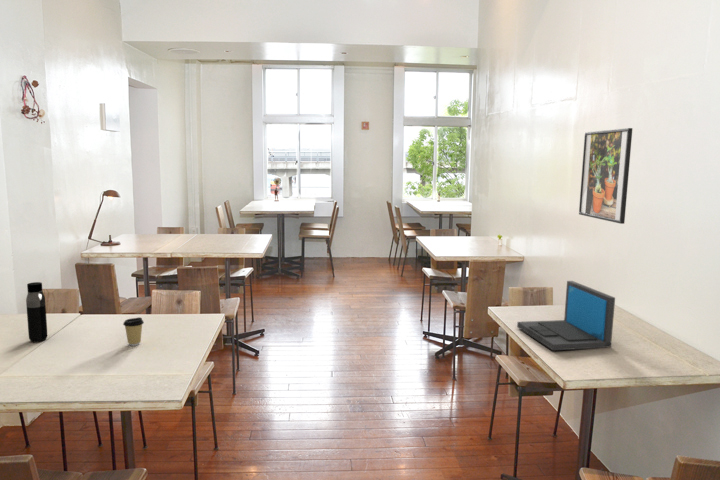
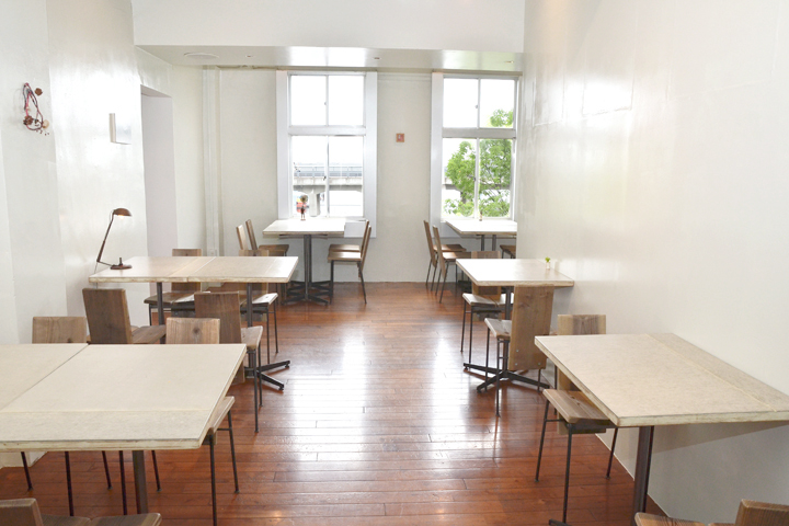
- water bottle [25,281,48,343]
- laptop [516,280,616,351]
- coffee cup [122,316,145,347]
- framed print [578,127,633,225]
